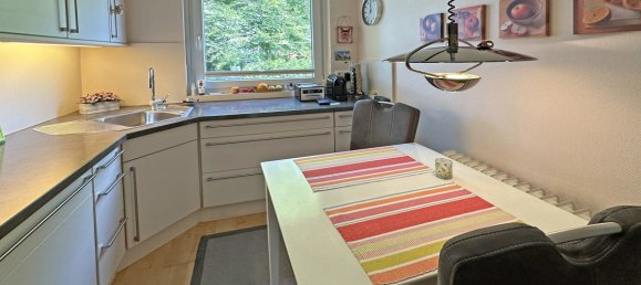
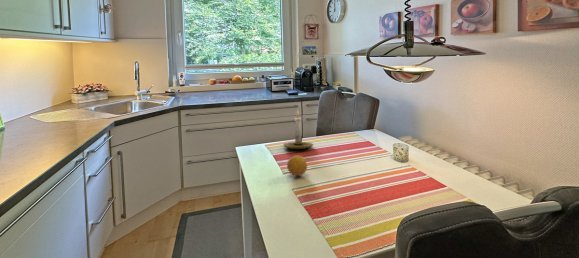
+ fruit [286,154,308,177]
+ candle holder [282,108,315,150]
